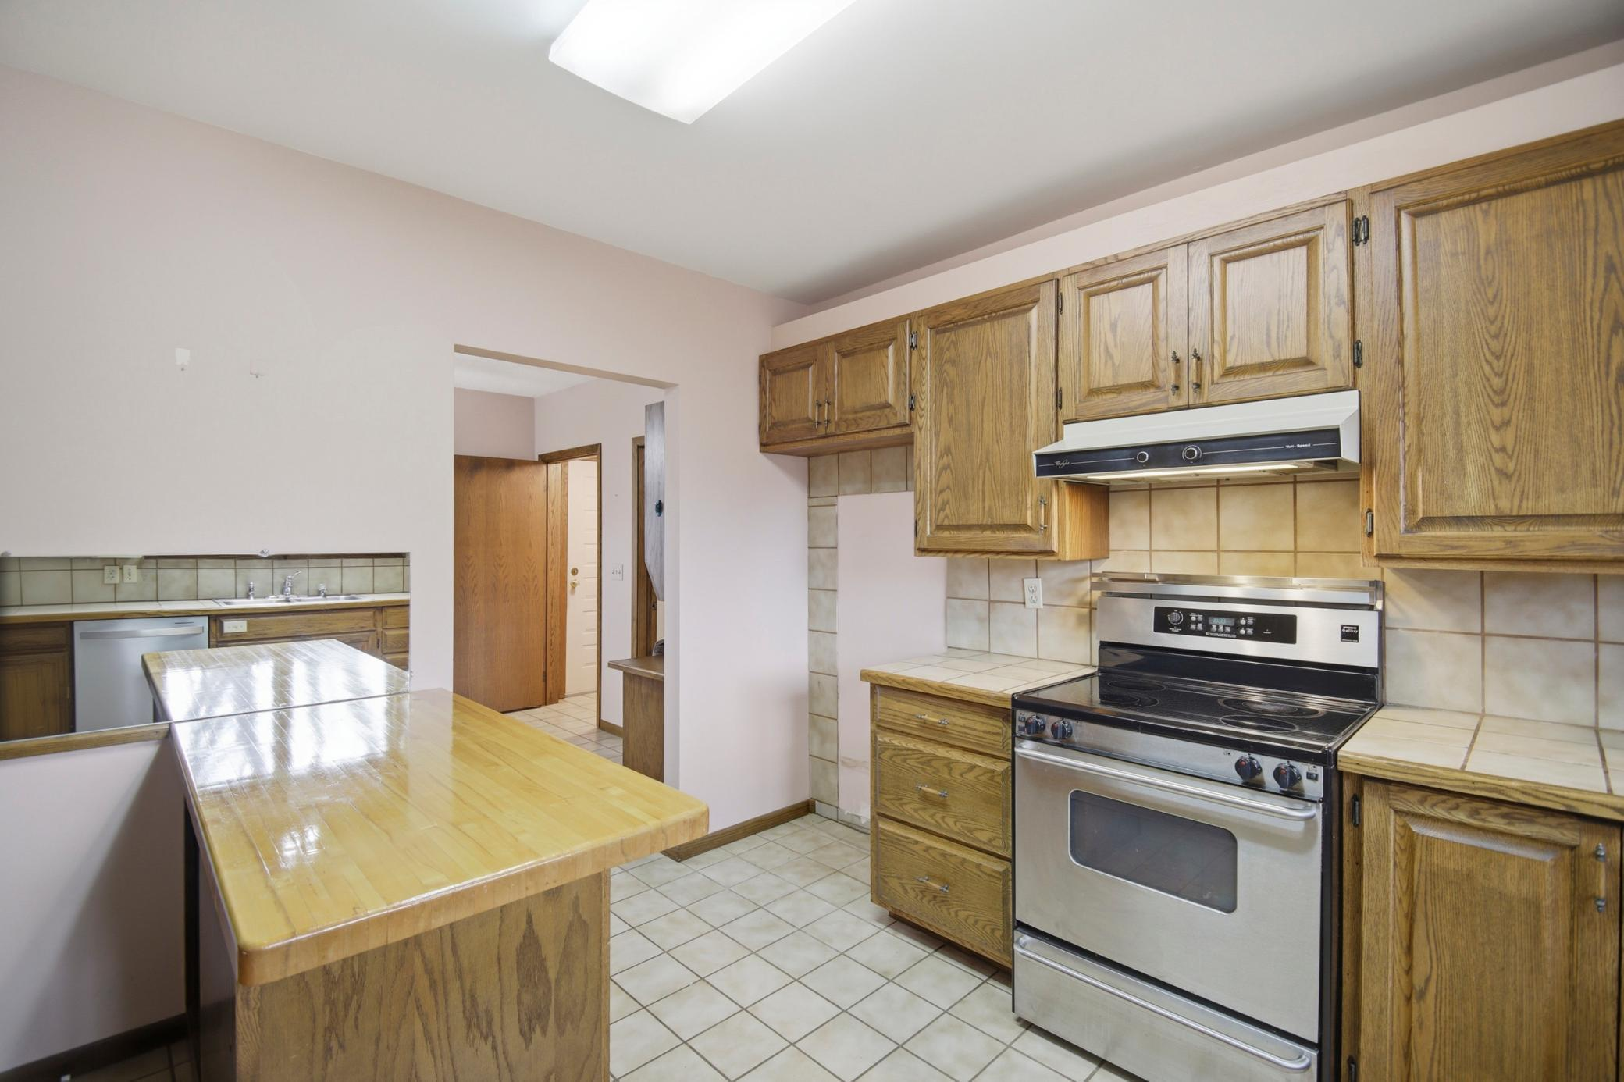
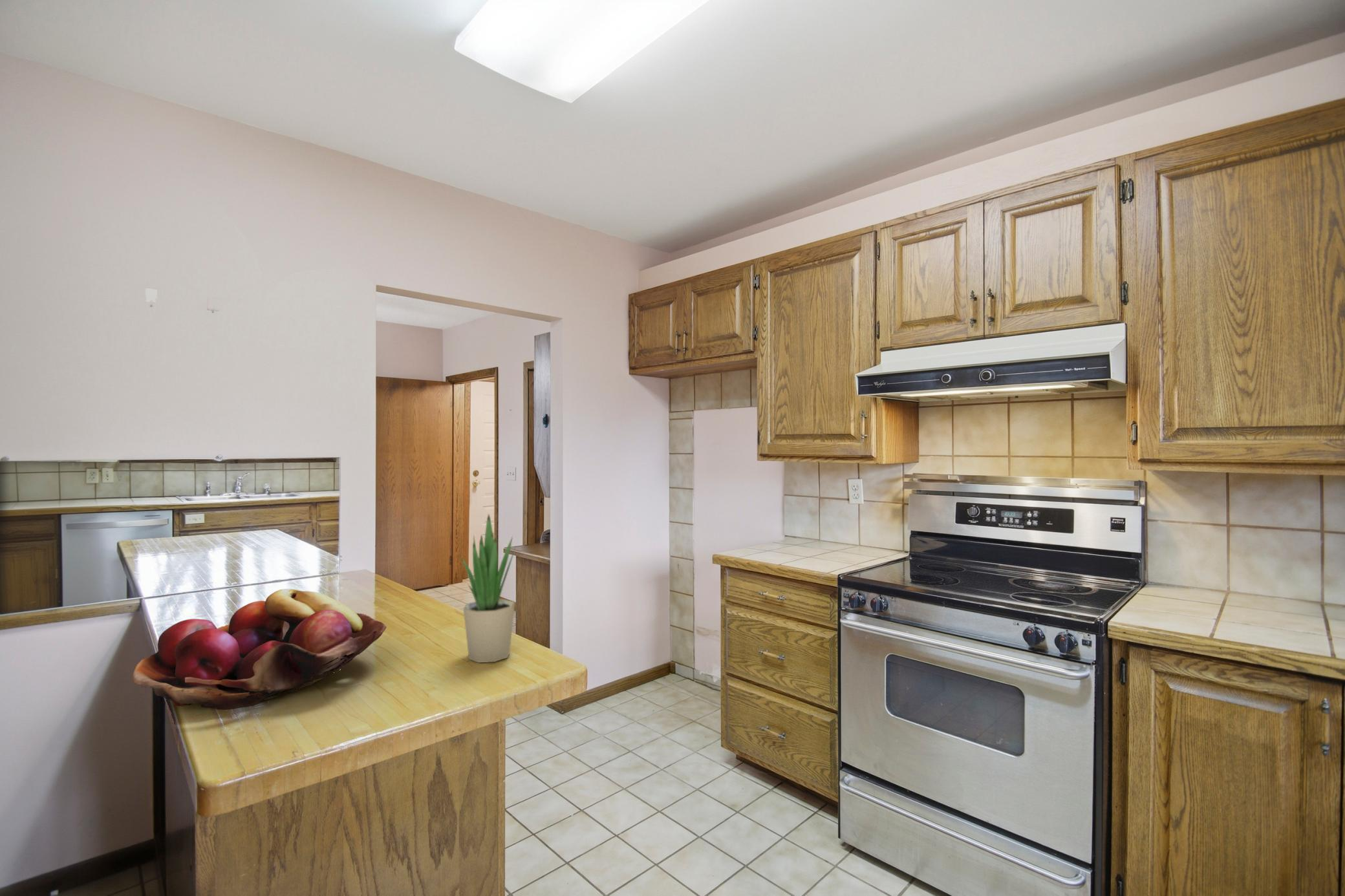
+ fruit basket [132,588,387,710]
+ potted plant [460,513,516,663]
